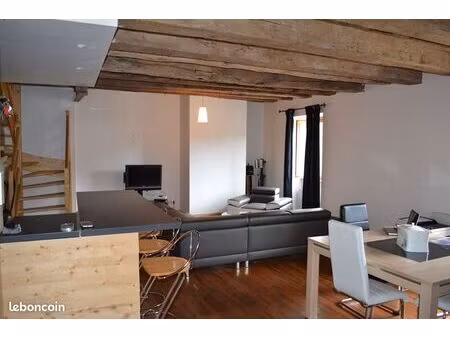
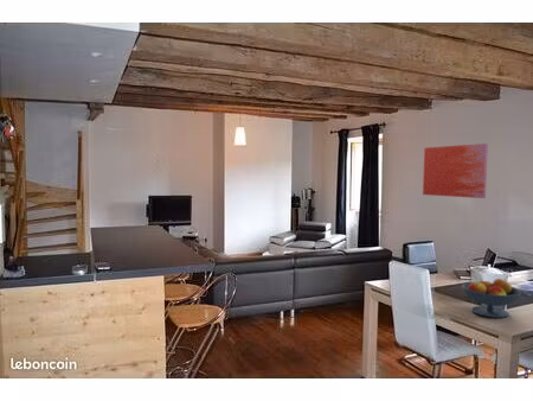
+ wall art [422,142,489,199]
+ fruit bowl [461,278,522,319]
